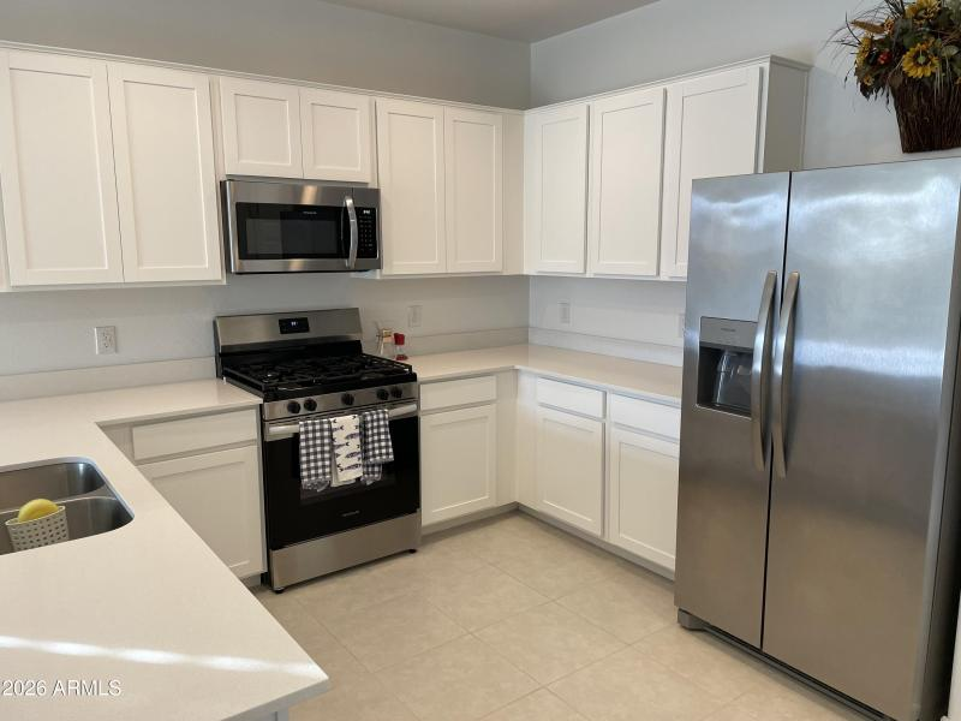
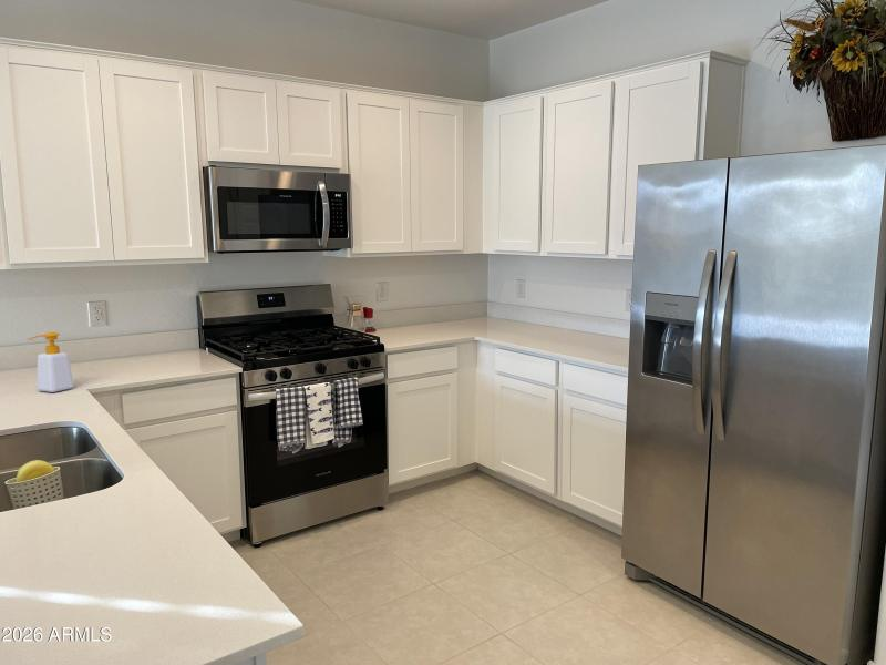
+ soap bottle [27,331,74,393]
